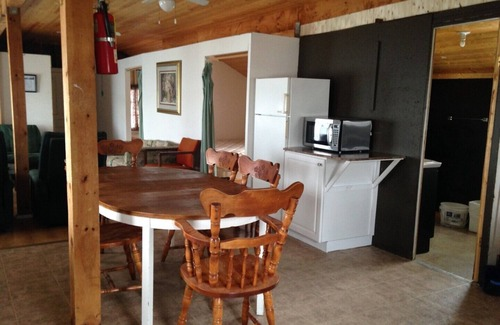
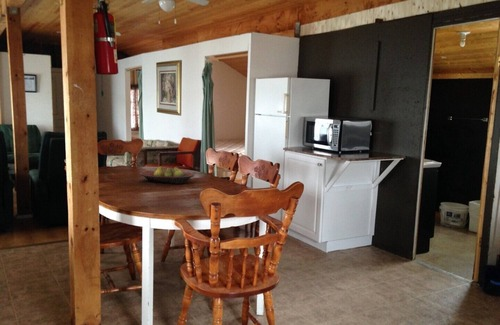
+ fruit bowl [139,165,196,185]
